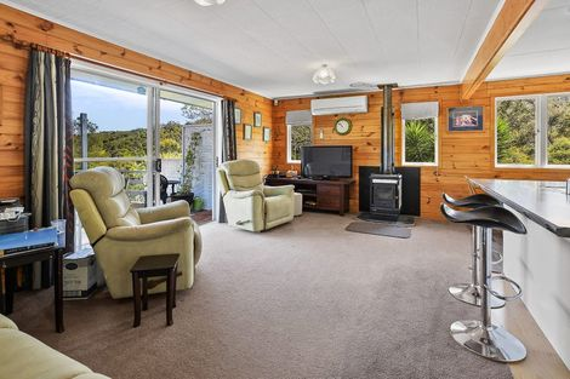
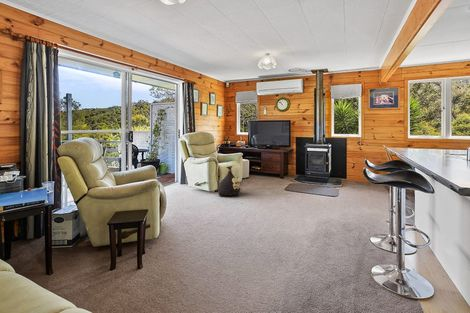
+ bag [217,165,242,197]
